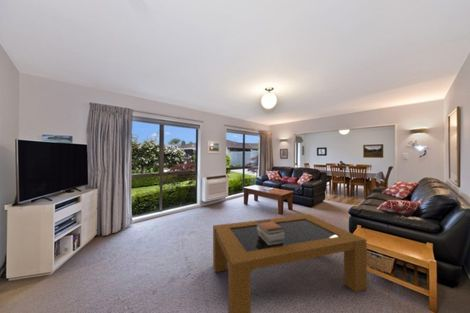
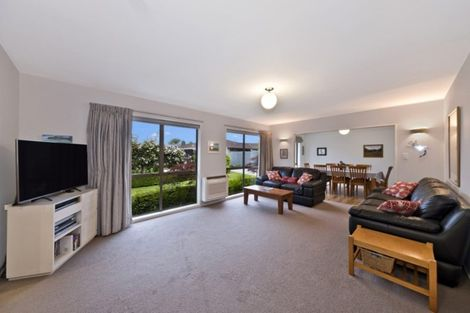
- book stack [257,220,284,245]
- coffee table [212,213,368,313]
